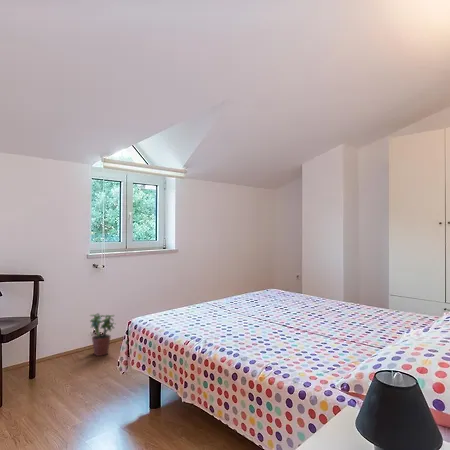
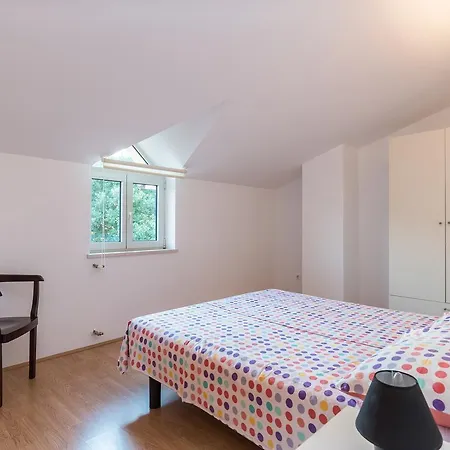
- potted plant [89,312,116,357]
